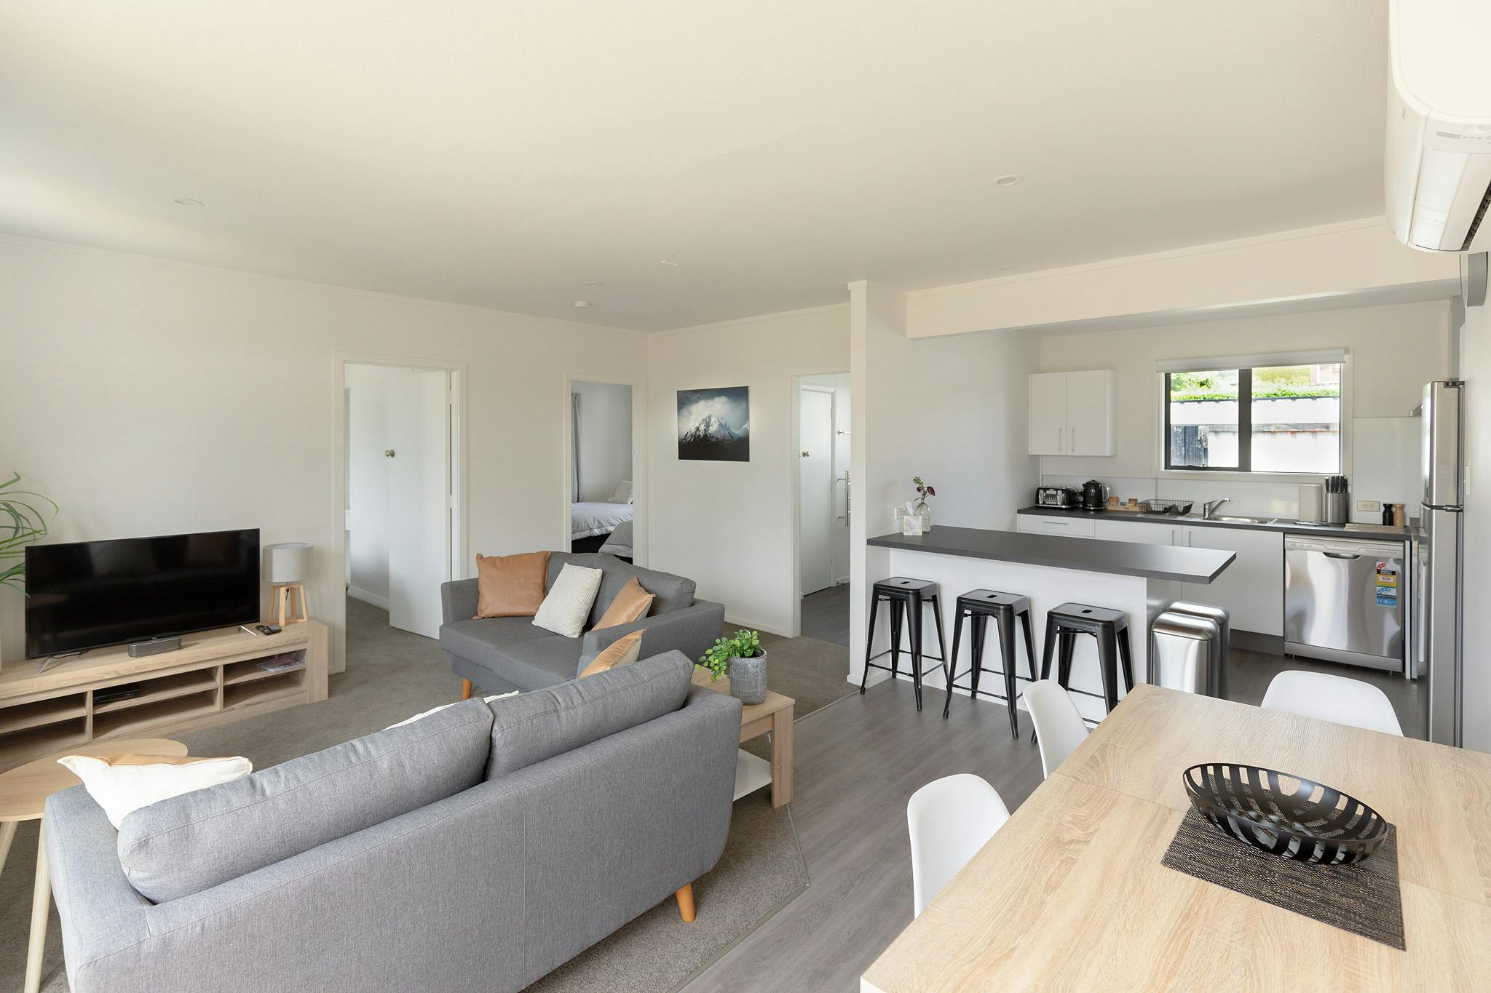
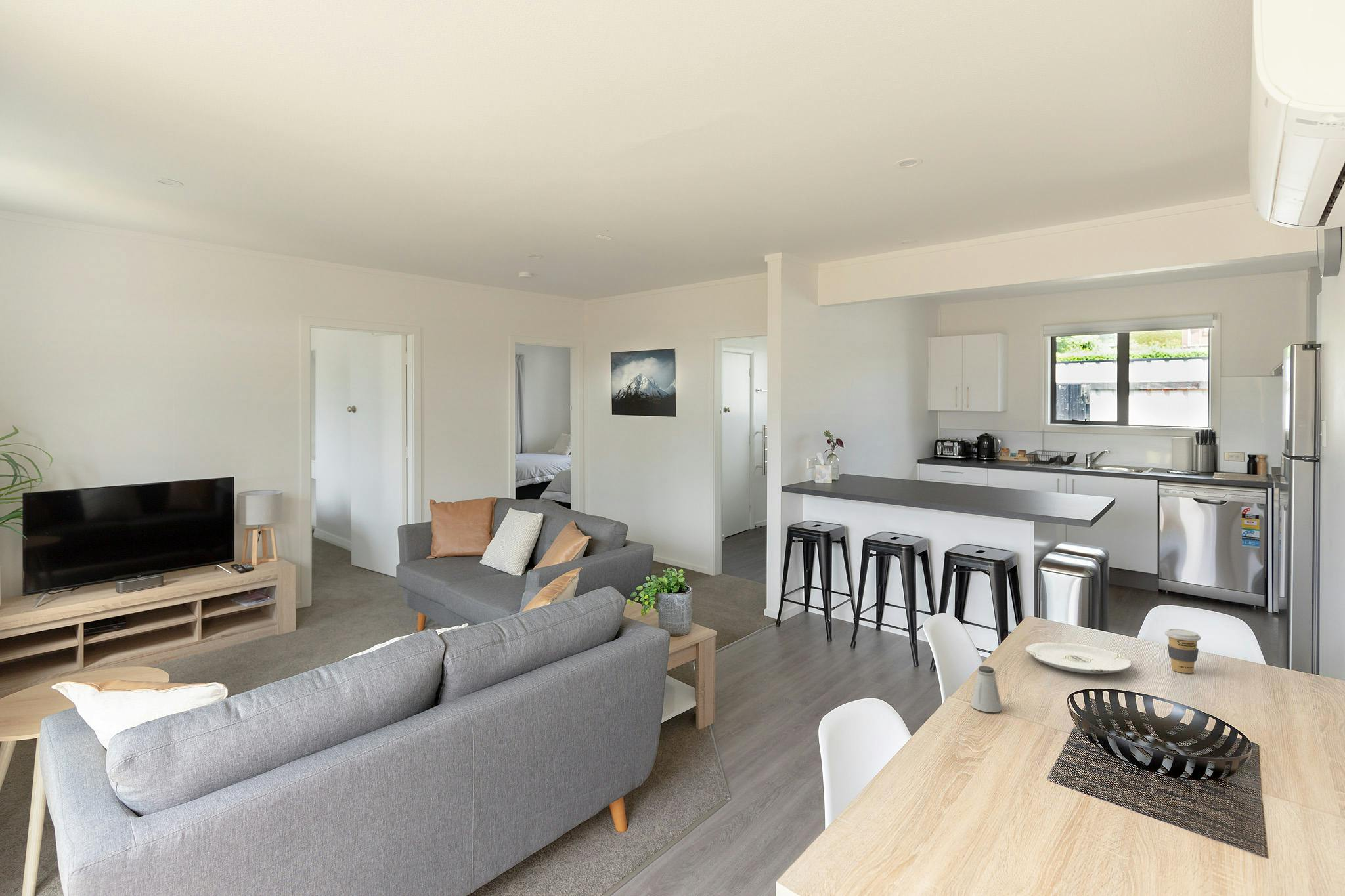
+ plate [1025,641,1132,675]
+ saltshaker [970,665,1003,713]
+ coffee cup [1164,628,1201,673]
